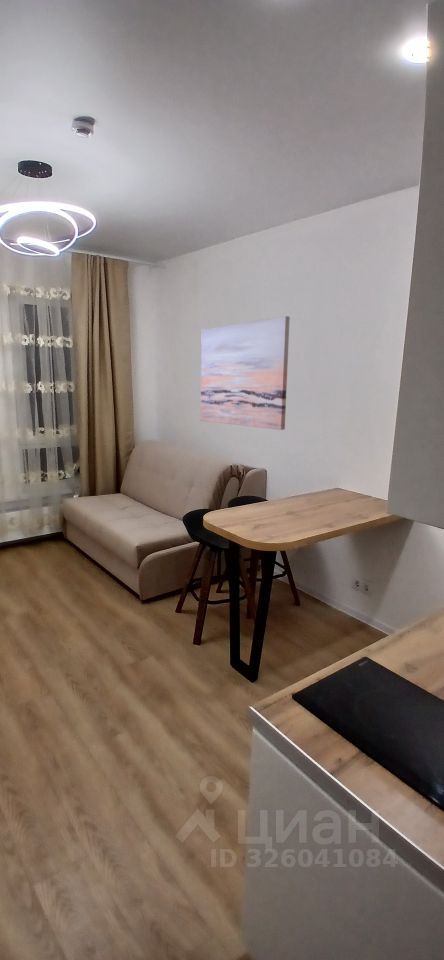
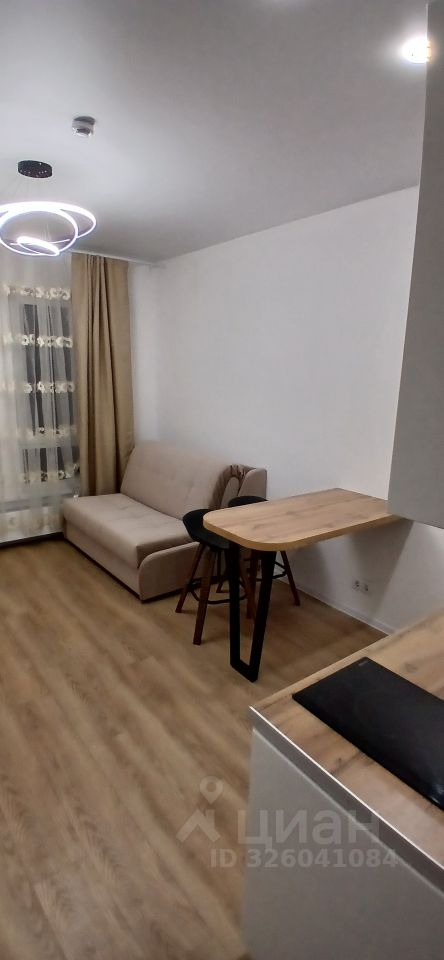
- wall art [200,315,291,431]
